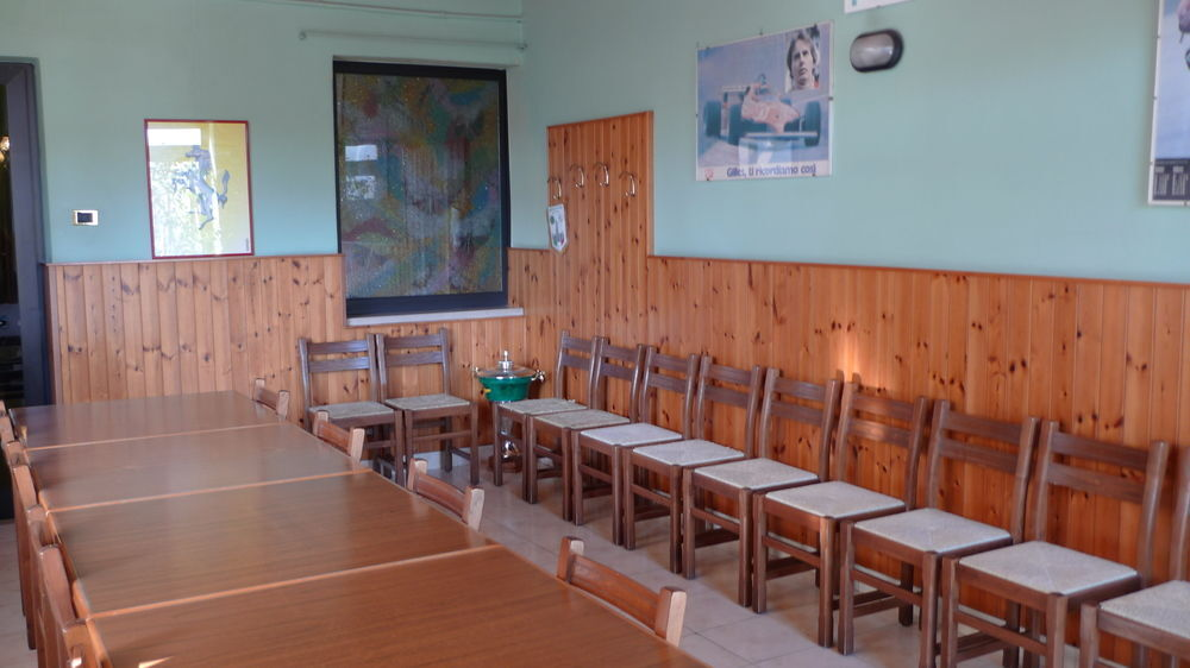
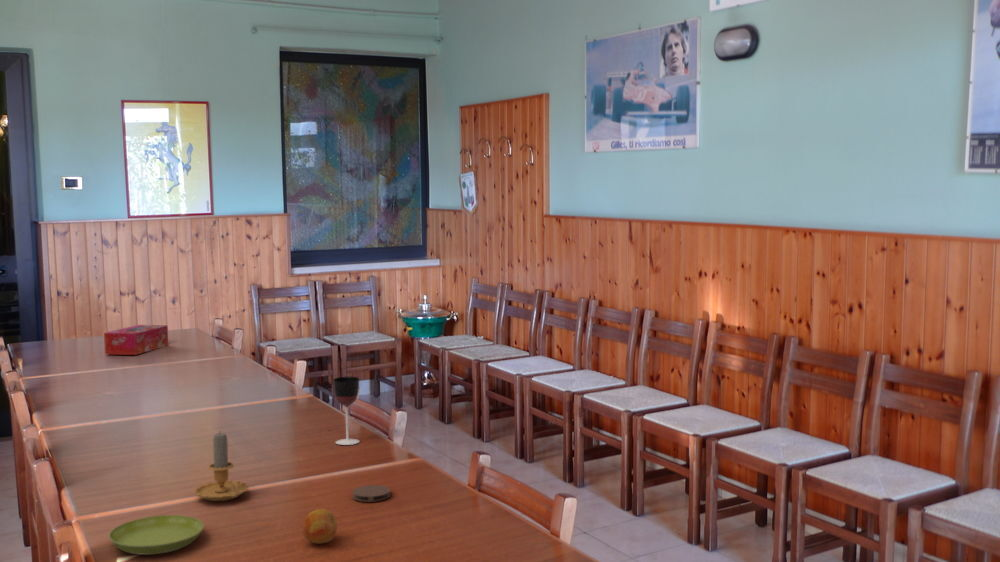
+ fruit [301,508,338,545]
+ coaster [351,484,391,503]
+ tissue box [103,324,169,356]
+ wineglass [332,376,360,446]
+ candle [193,432,250,502]
+ saucer [108,514,205,556]
